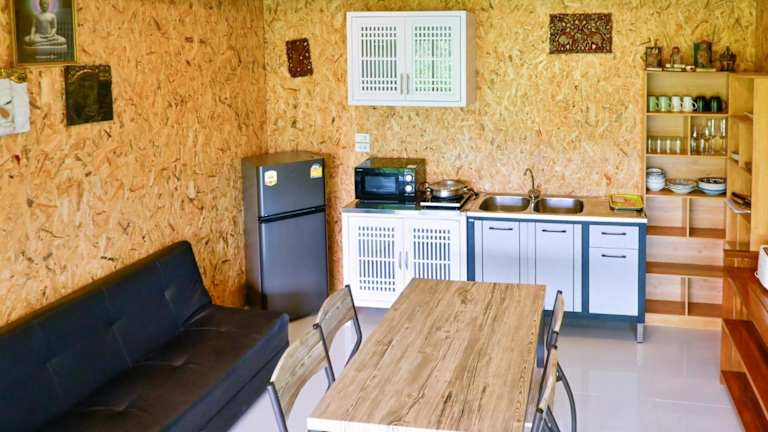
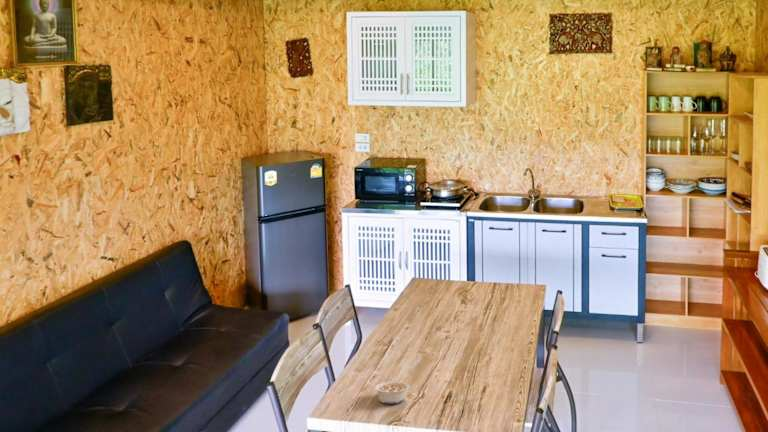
+ legume [369,380,410,405]
